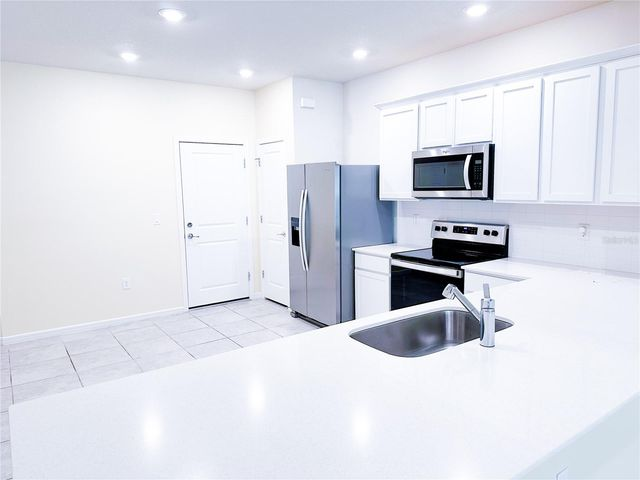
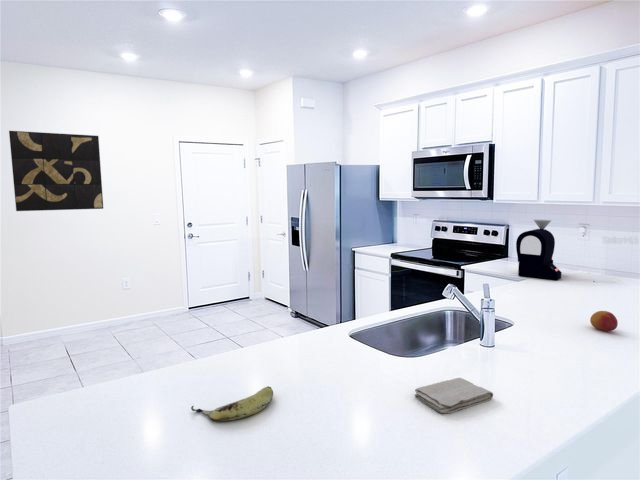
+ fruit [190,385,274,422]
+ fruit [589,310,619,332]
+ wall art [8,130,104,212]
+ coffee roaster [515,219,563,282]
+ washcloth [414,377,494,415]
